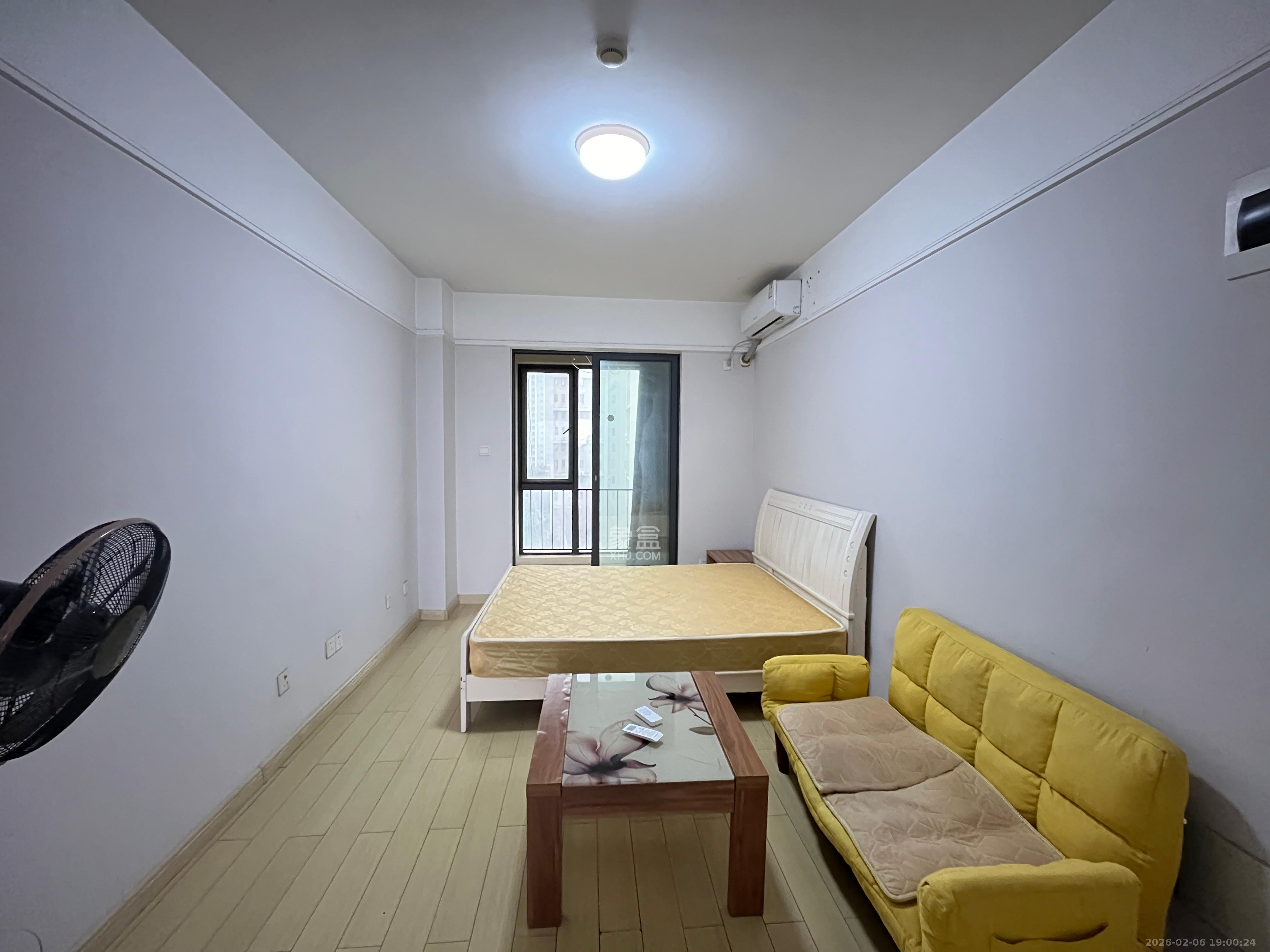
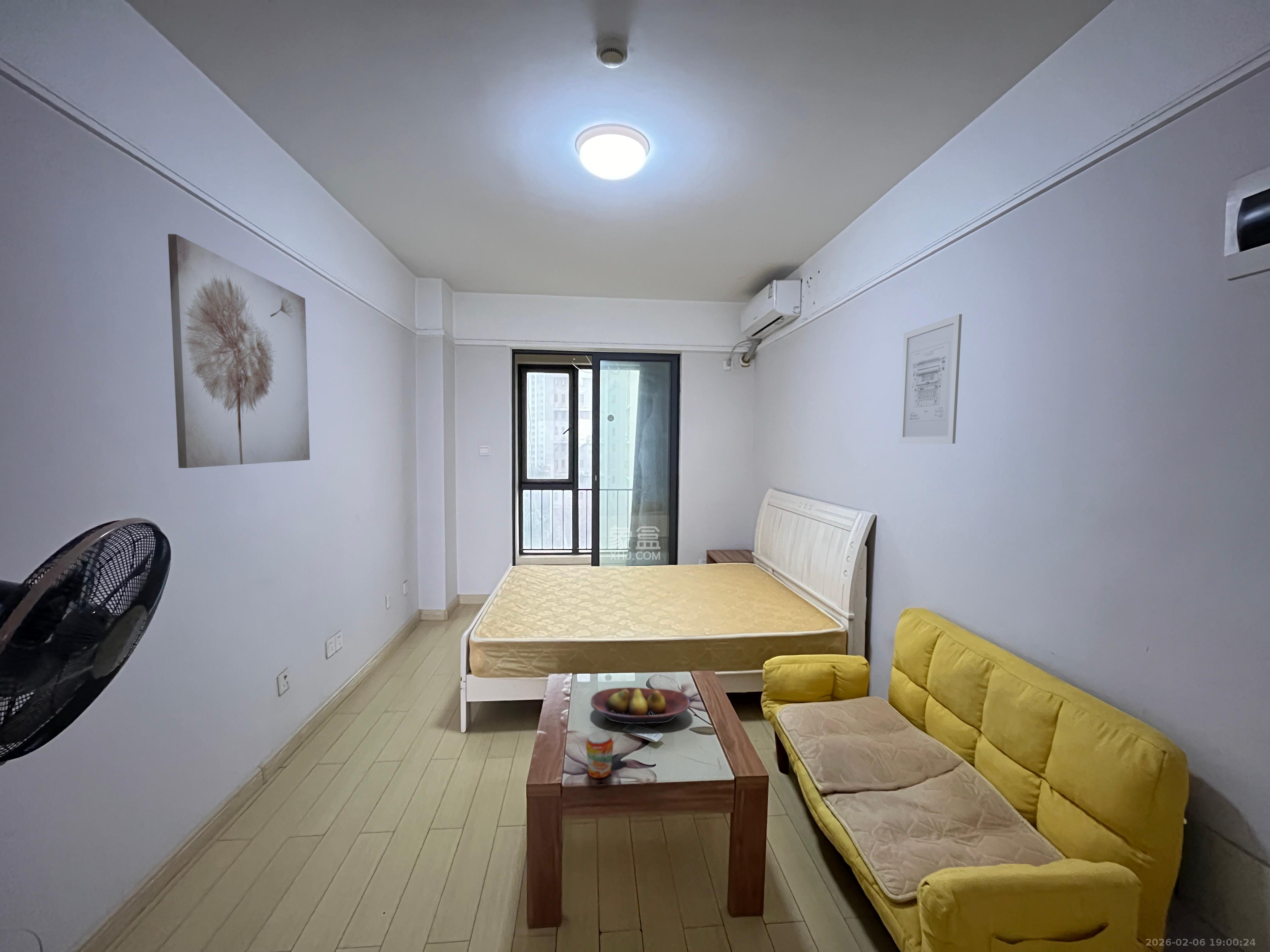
+ wall art [168,234,310,468]
+ fruit bowl [591,687,691,724]
+ beverage can [586,731,614,778]
+ wall art [898,314,962,444]
